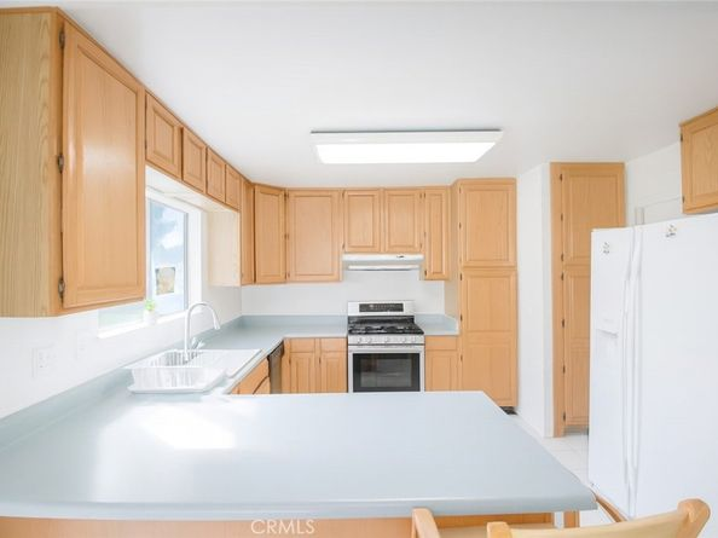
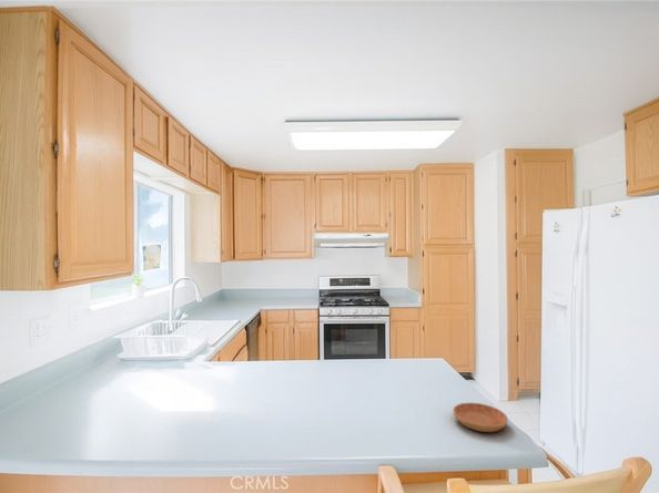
+ saucer [452,402,509,433]
